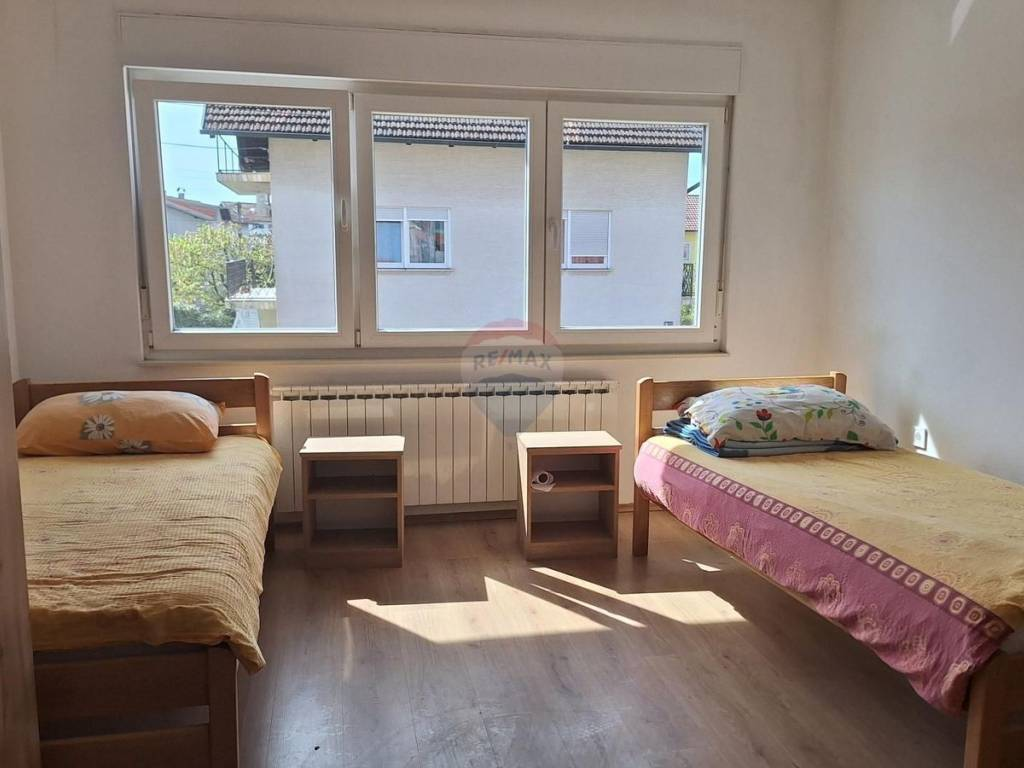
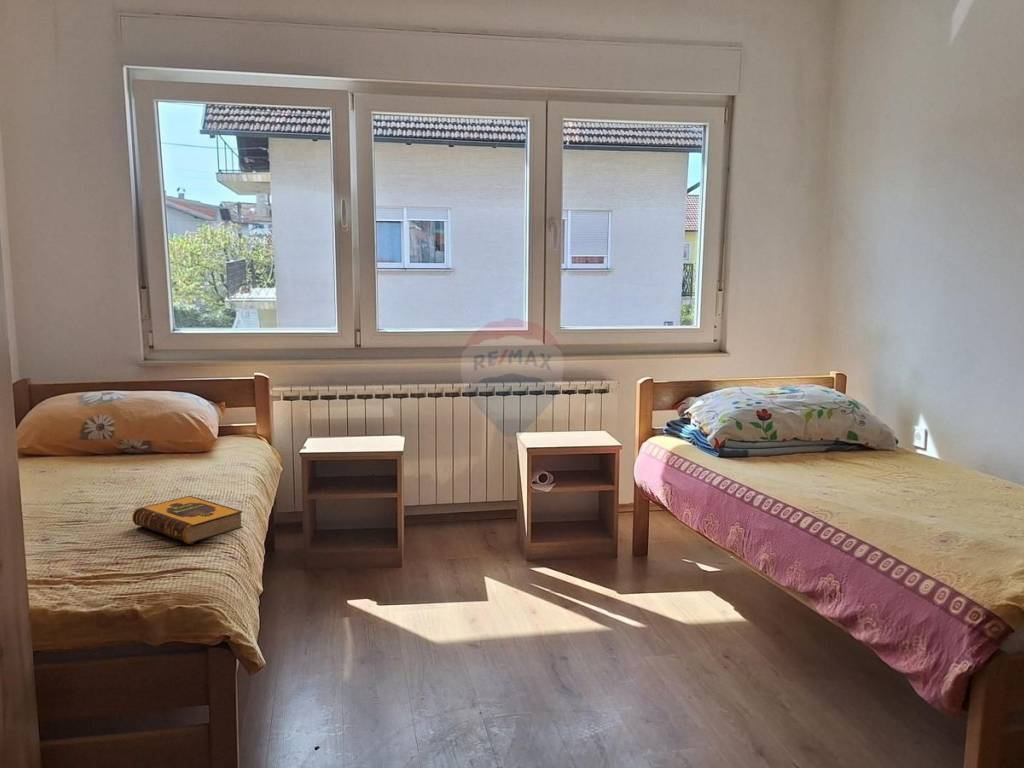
+ hardback book [131,495,244,545]
